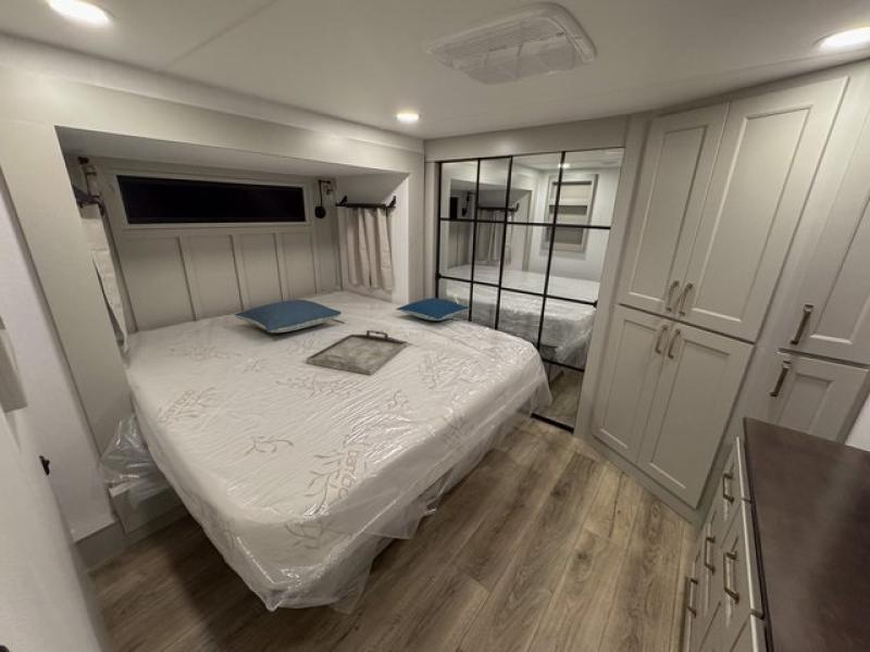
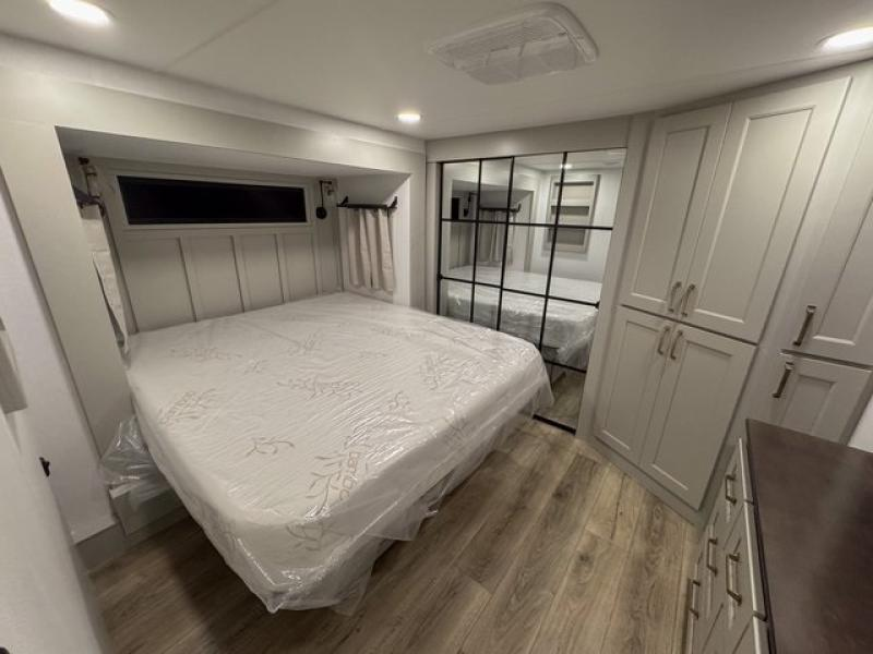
- serving tray [304,329,407,376]
- pillow [233,299,343,334]
- pillow [395,297,472,322]
